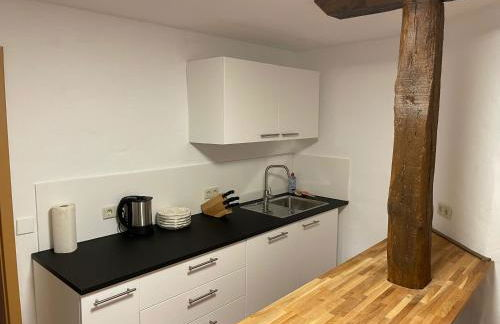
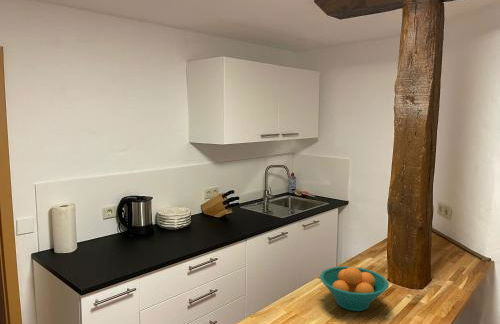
+ fruit bowl [319,265,390,312]
